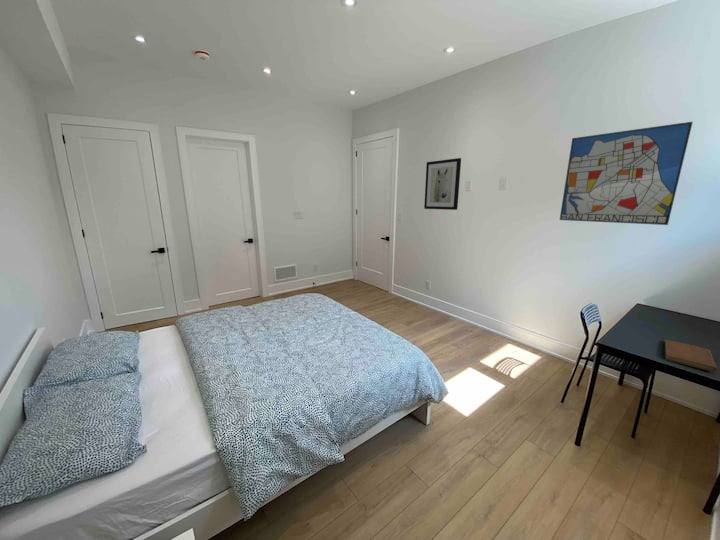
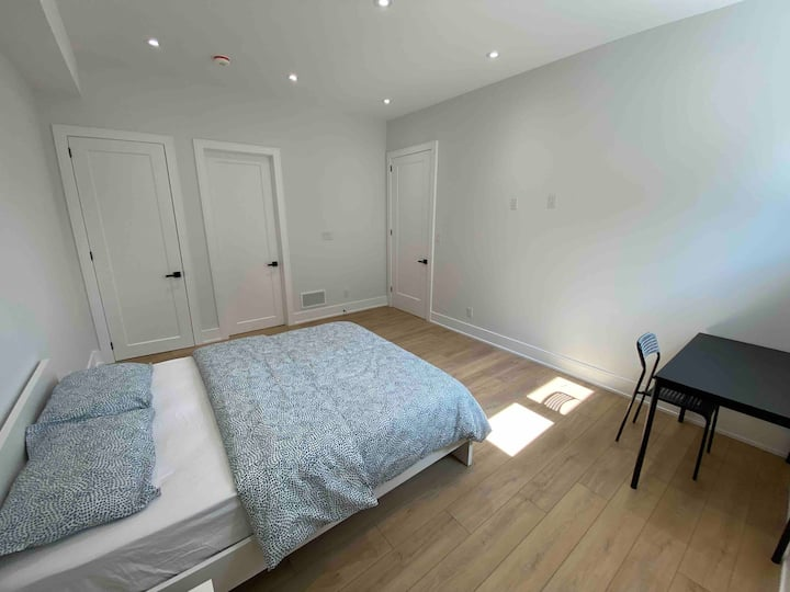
- wall art [559,121,694,226]
- notebook [664,339,718,373]
- wall art [423,157,462,211]
